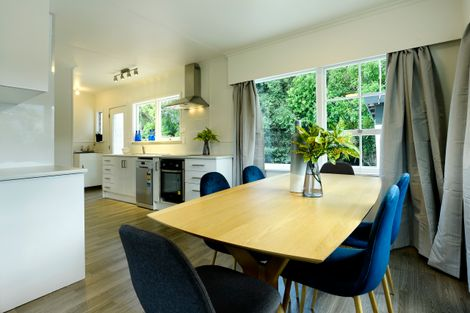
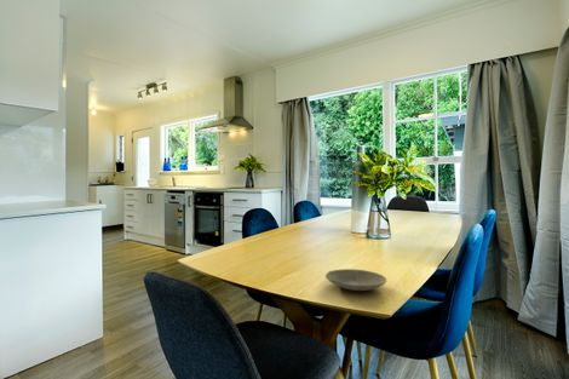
+ plate [324,268,387,292]
